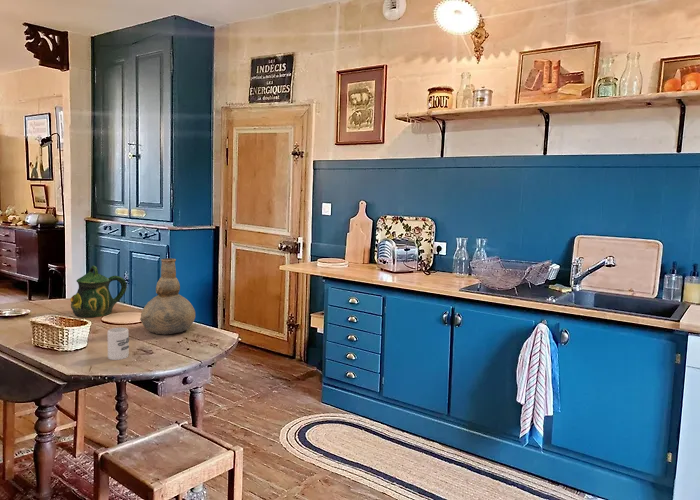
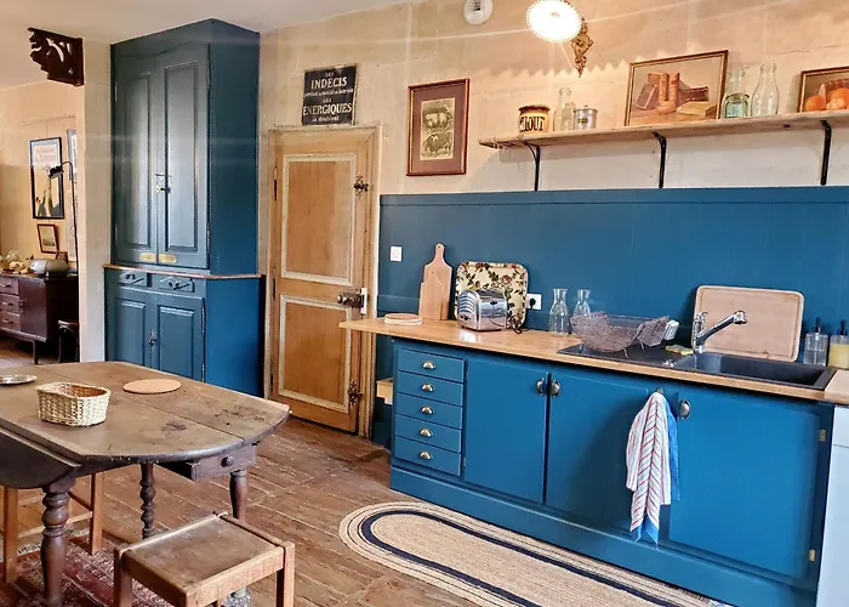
- vase [139,257,196,336]
- ceramic pitcher [69,265,128,318]
- cup [107,327,130,361]
